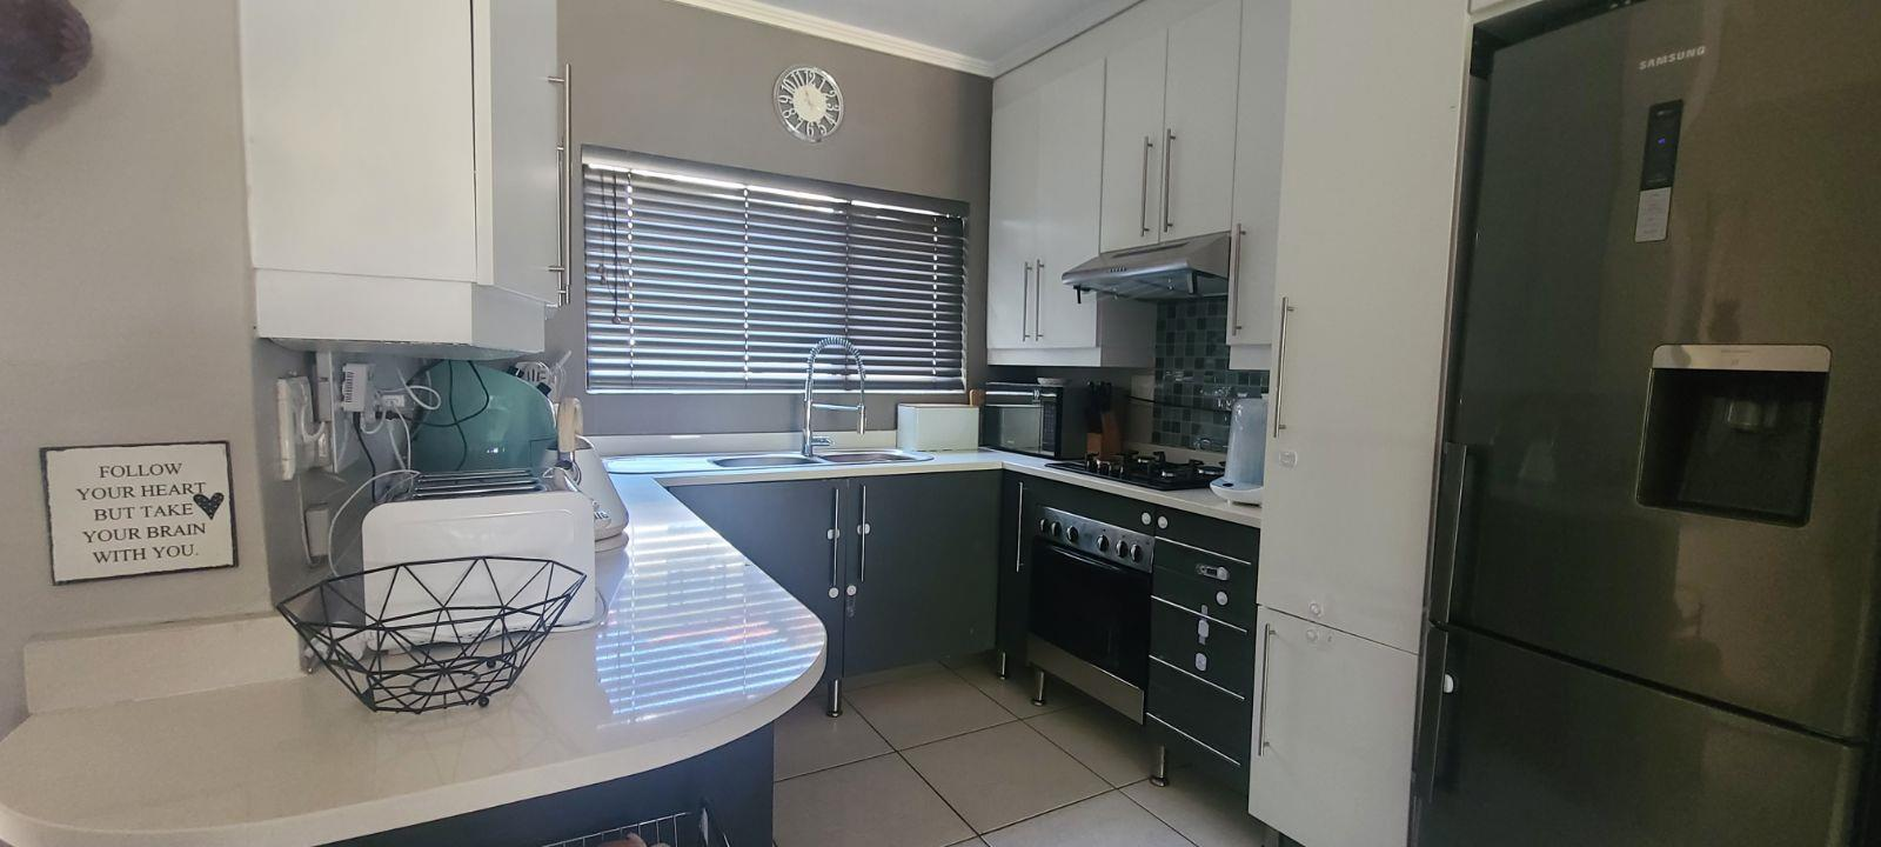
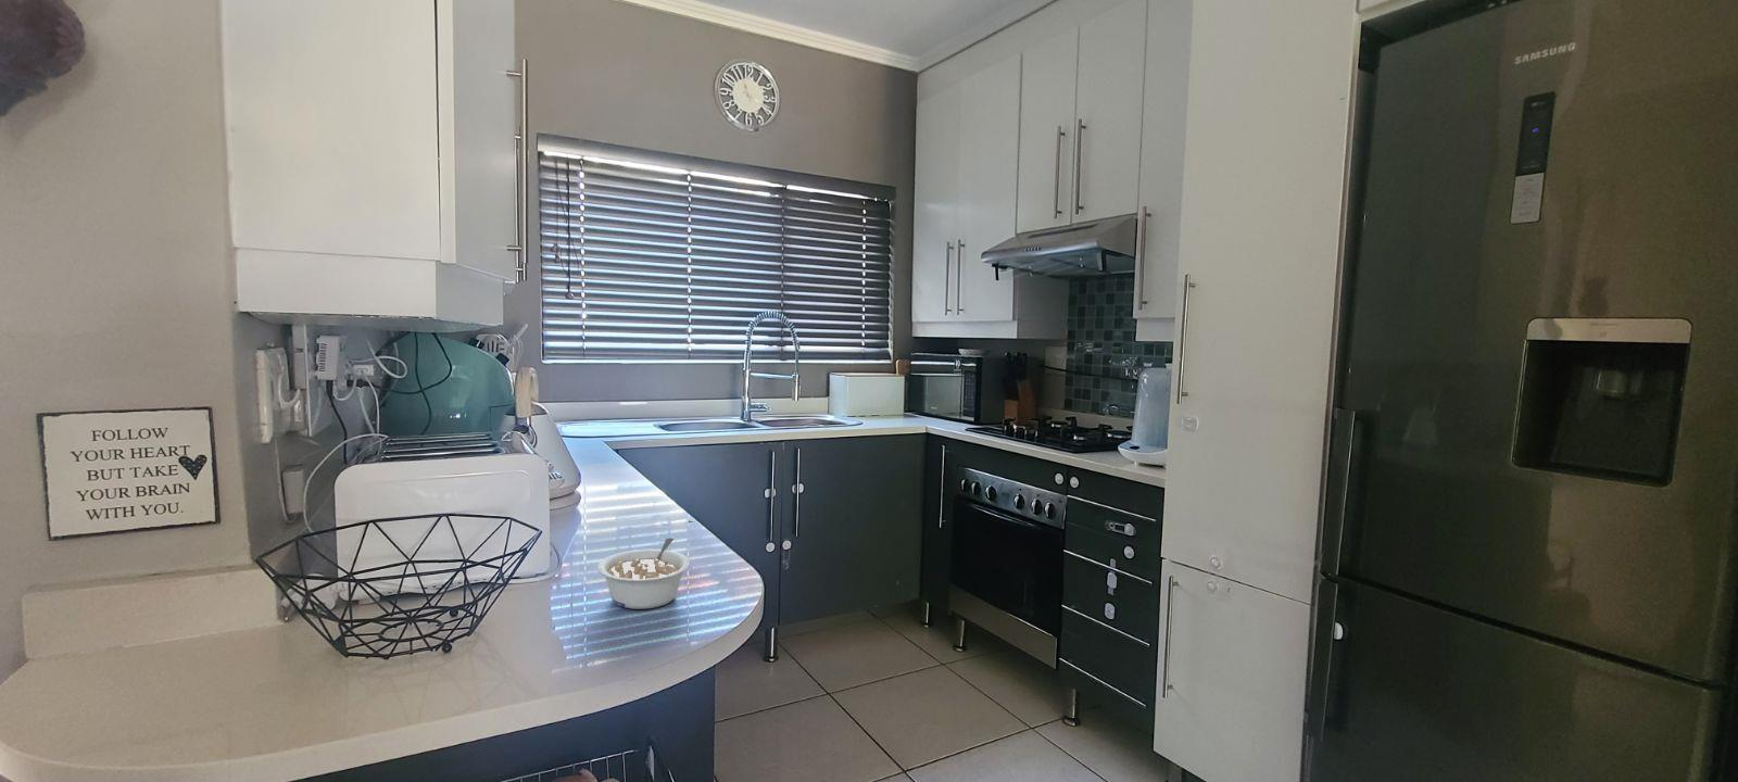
+ legume [596,536,691,610]
